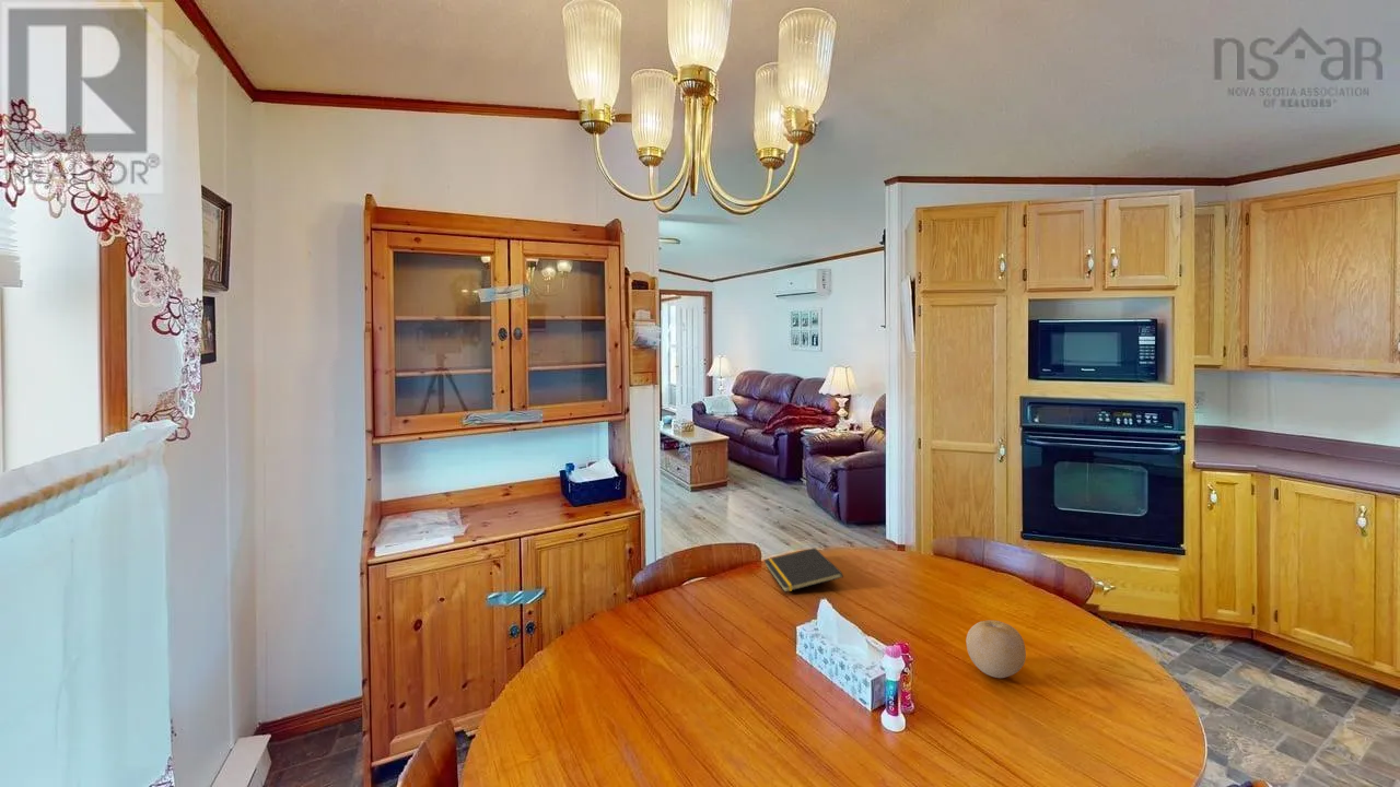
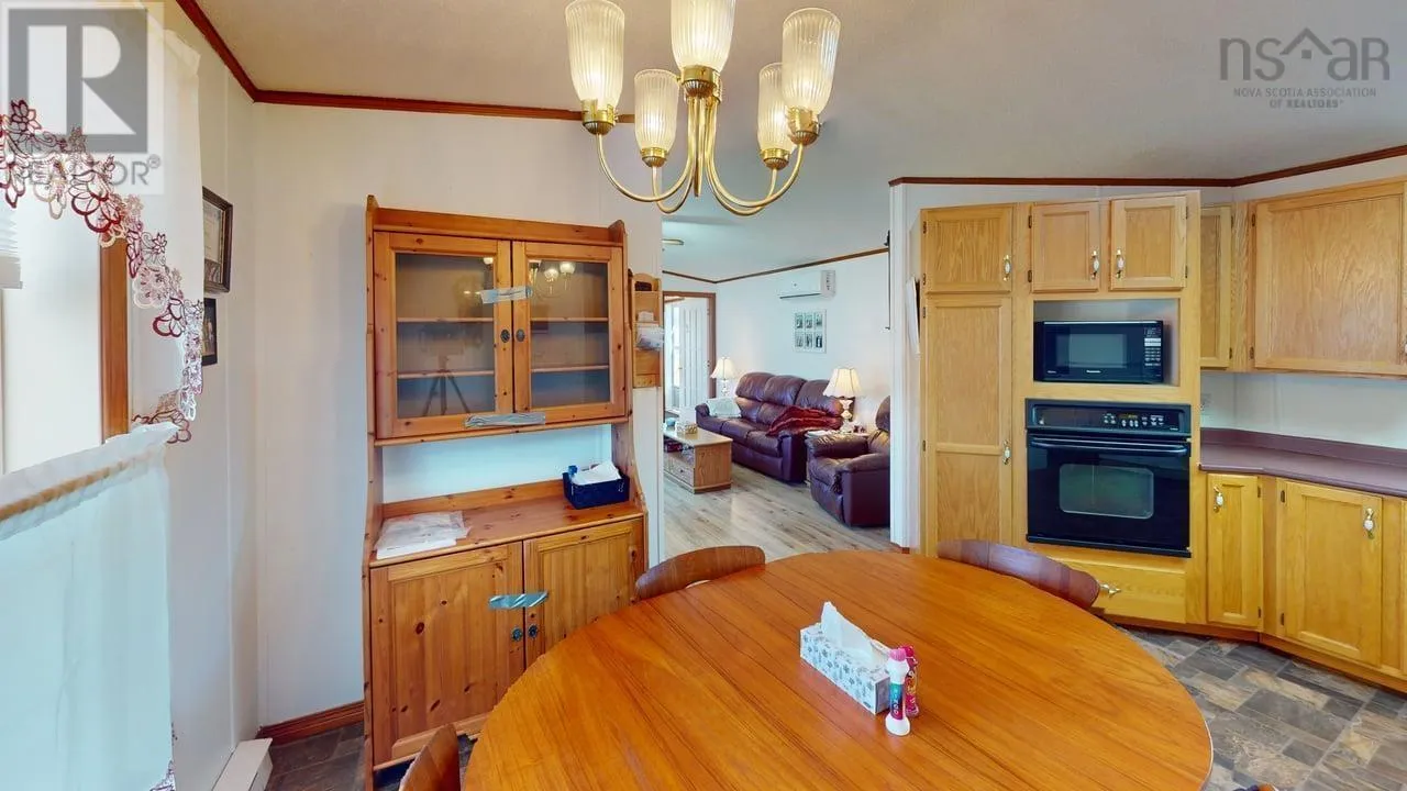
- notepad [763,547,844,594]
- fruit [965,619,1027,679]
